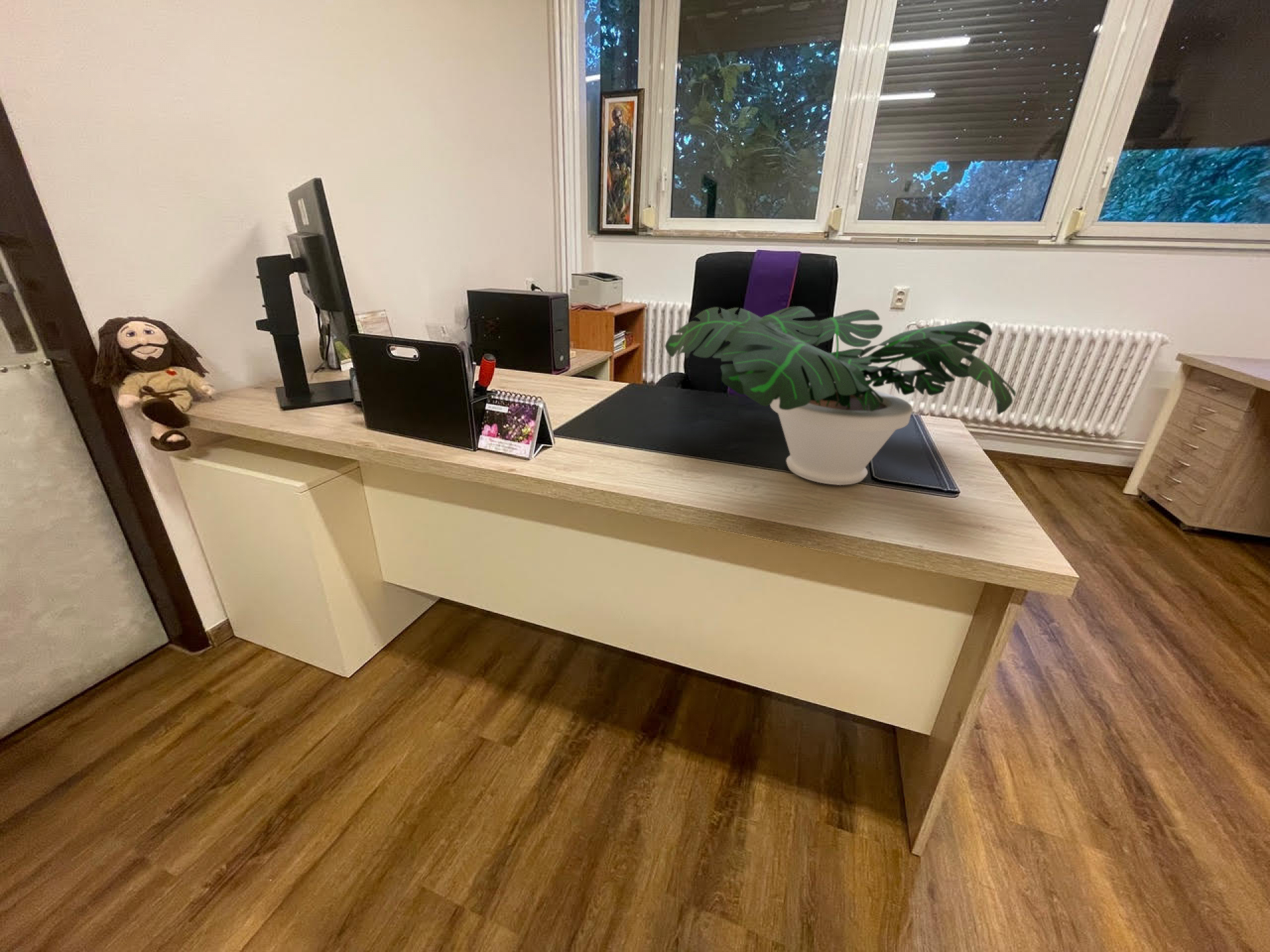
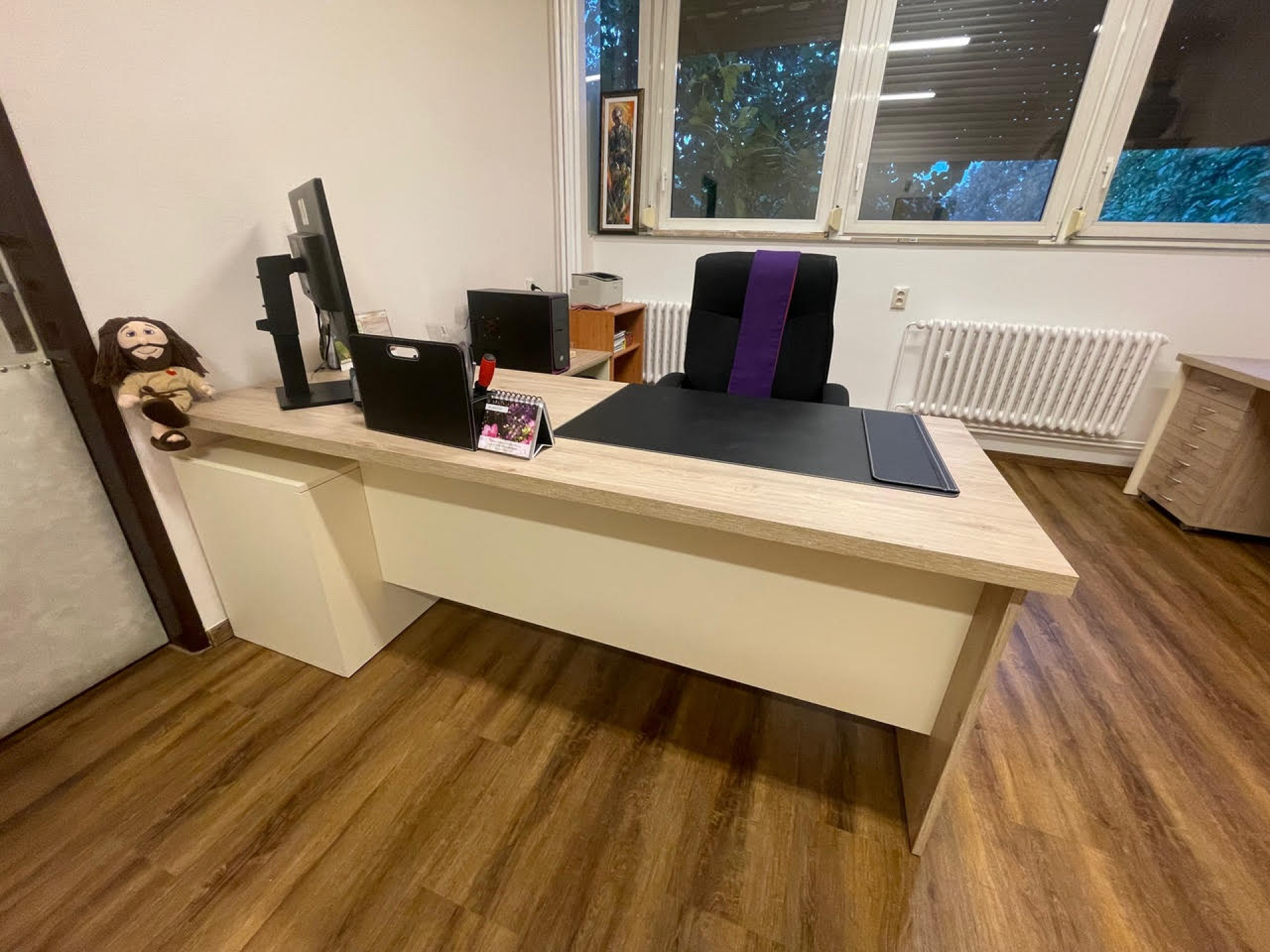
- potted plant [664,305,1017,486]
